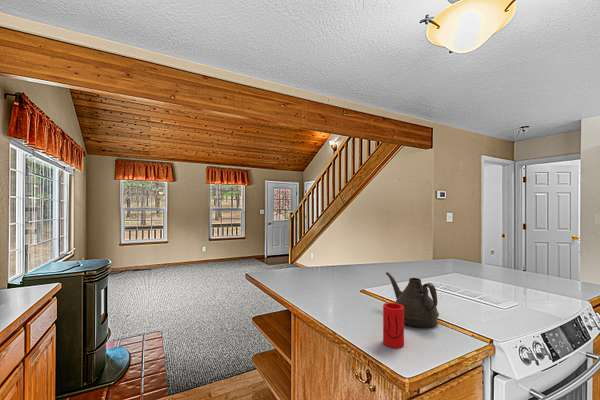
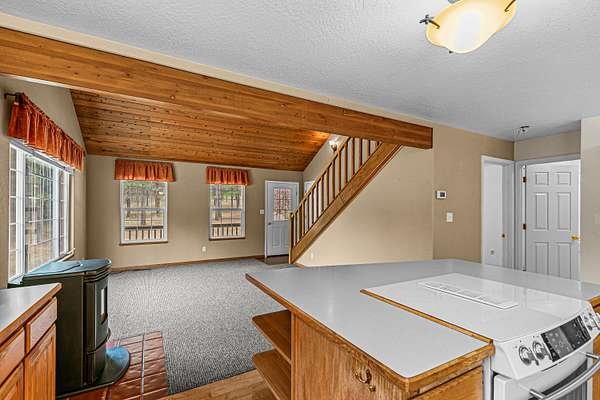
- teapot [385,271,440,329]
- cup [382,302,405,349]
